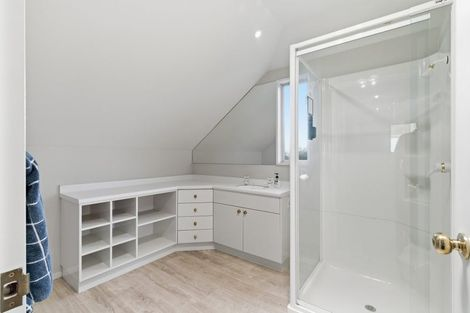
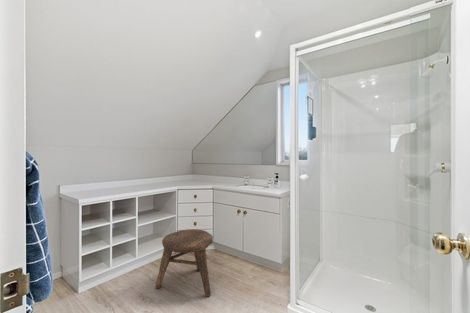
+ stool [155,228,214,298]
